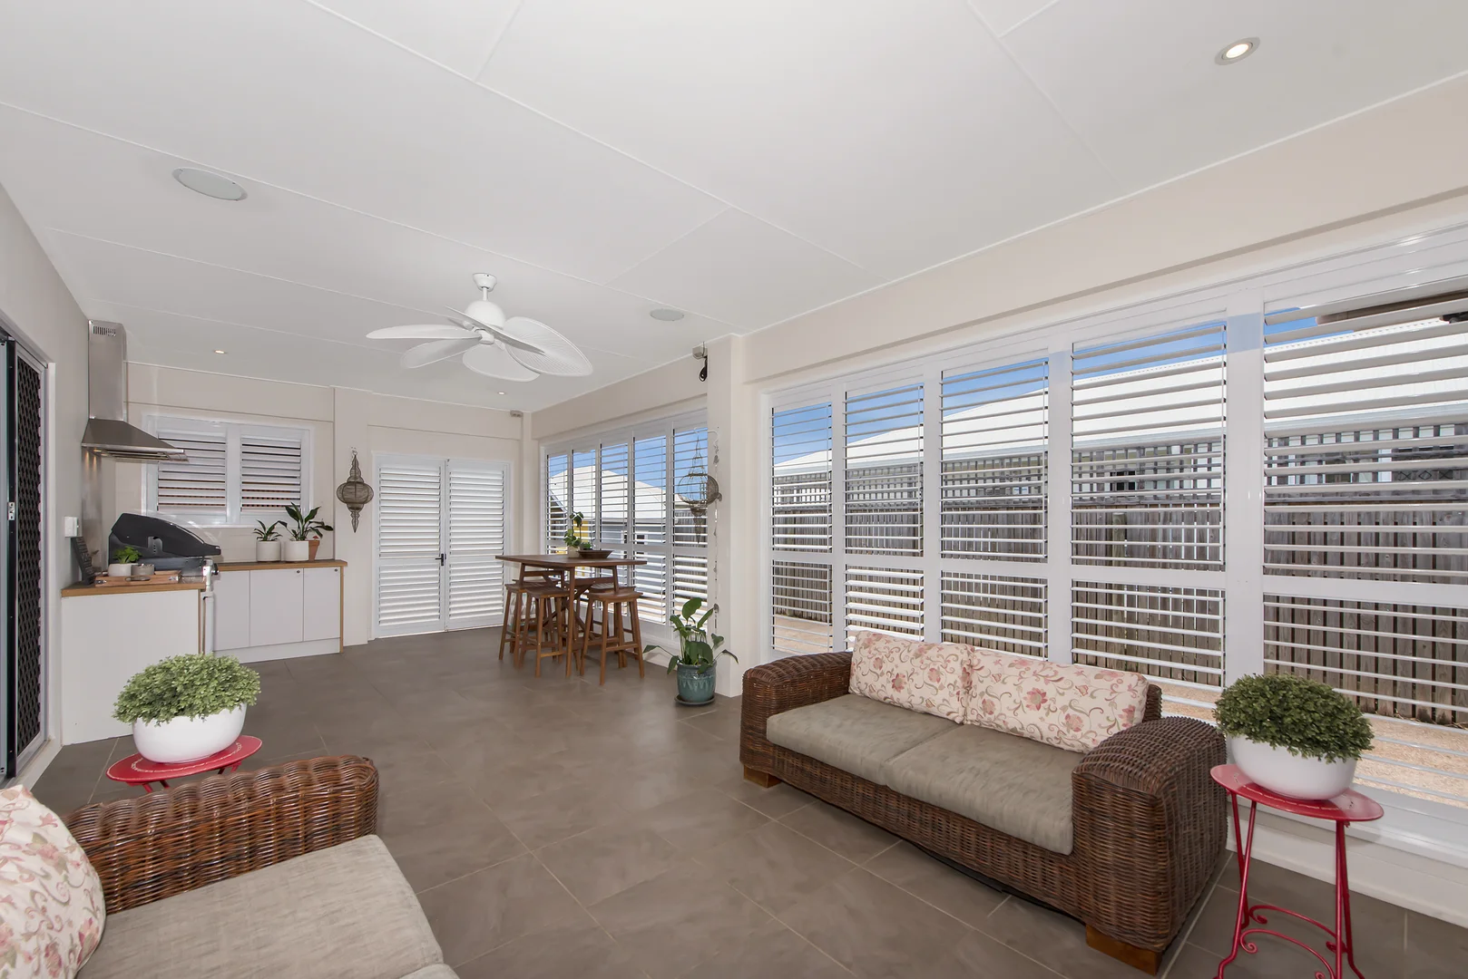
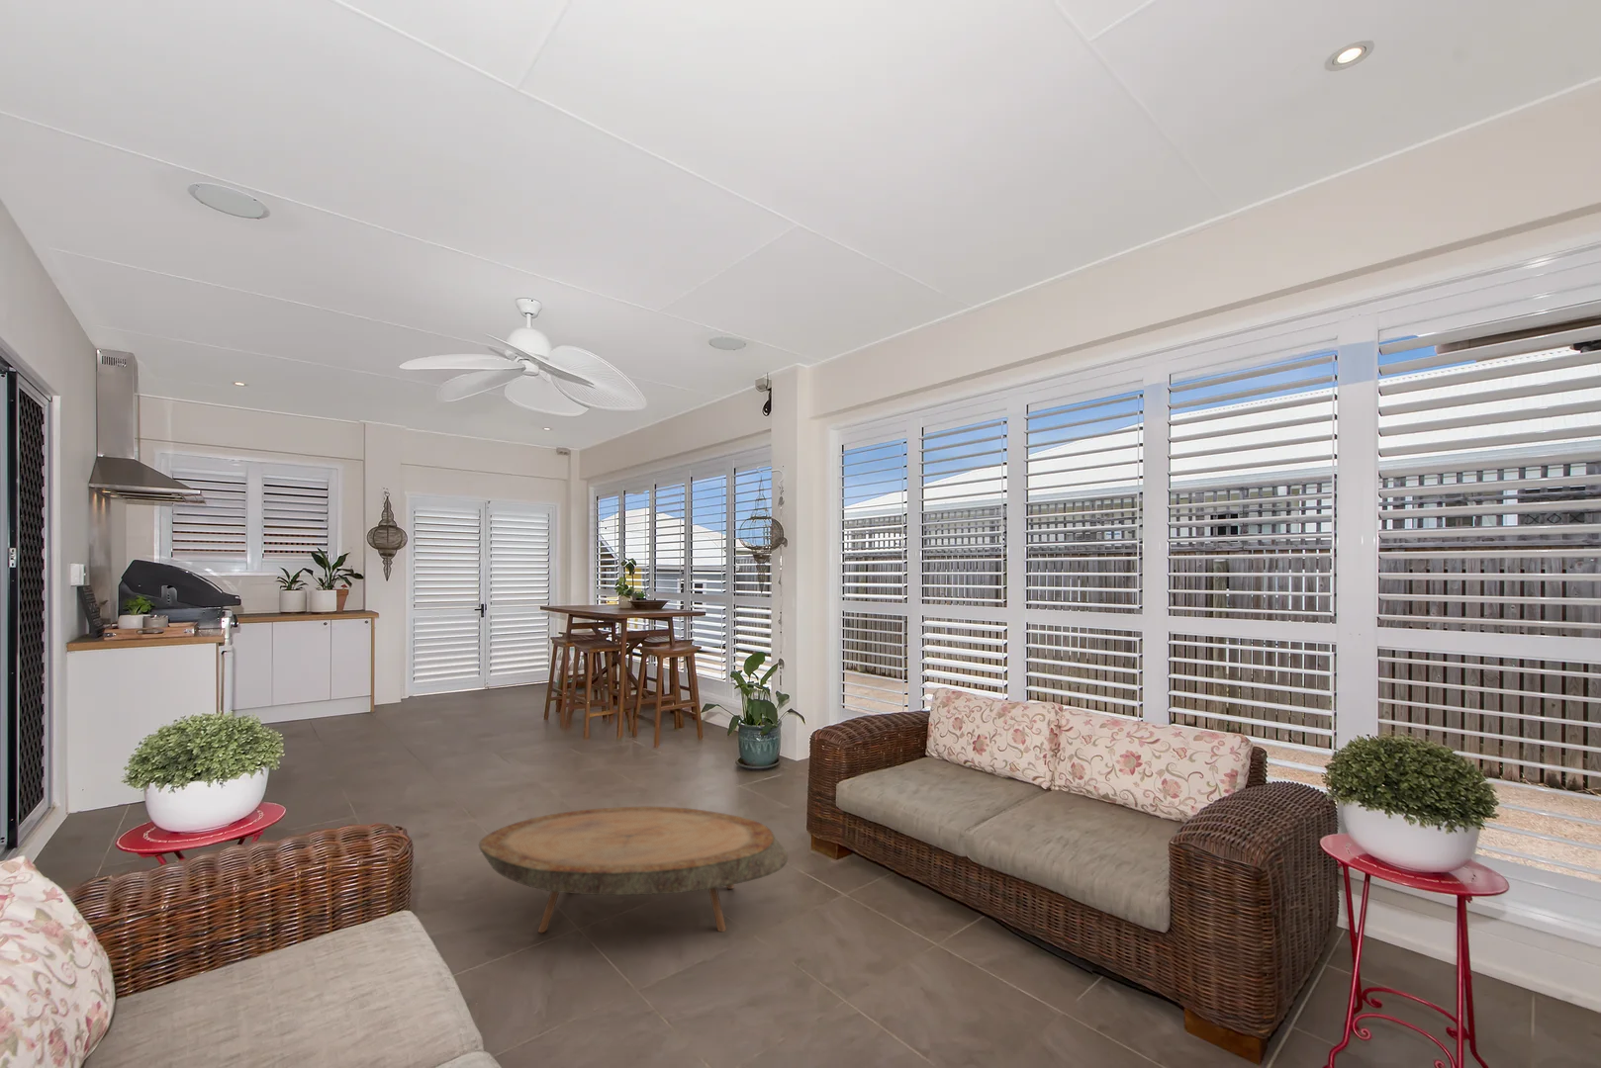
+ coffee table [478,806,789,933]
